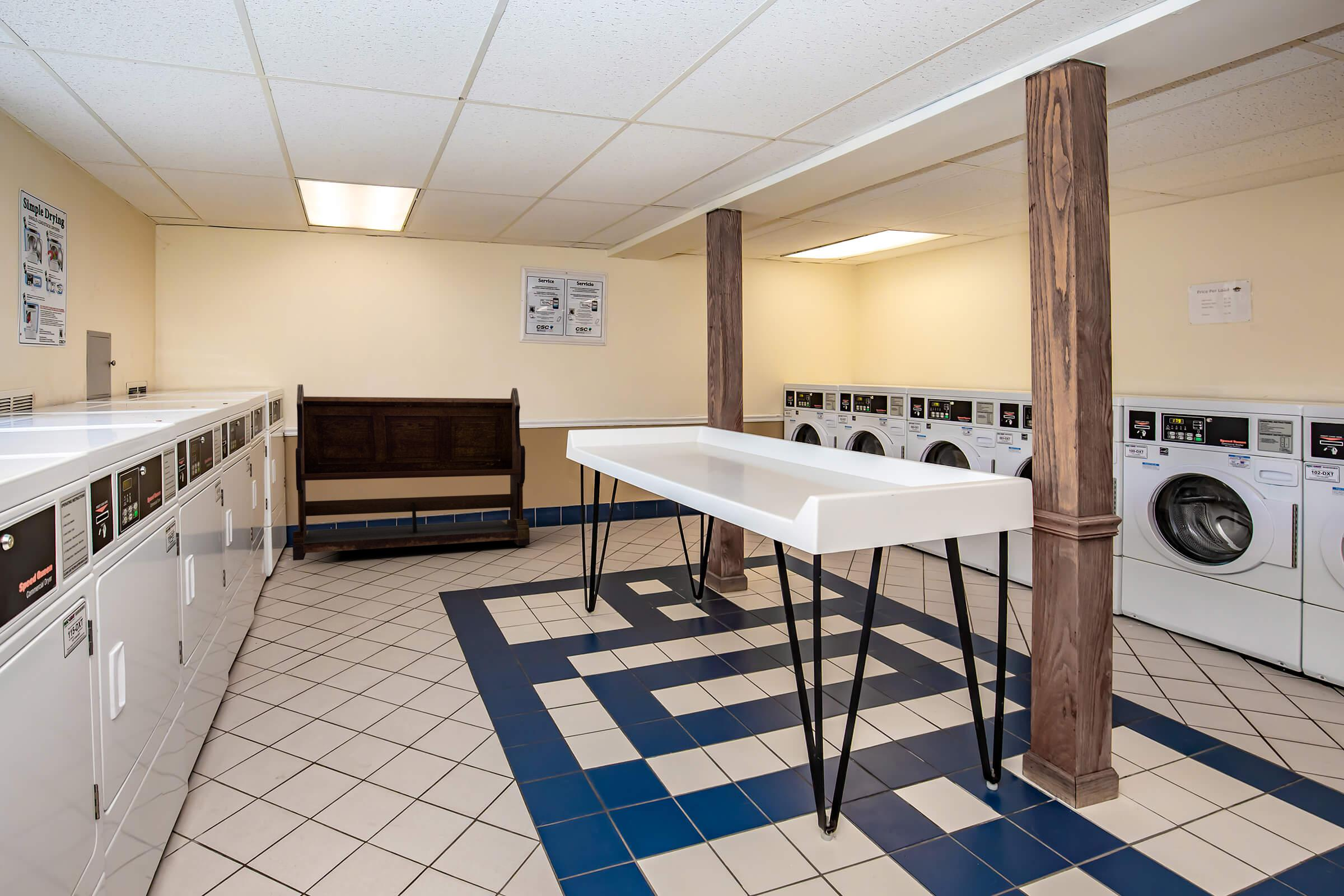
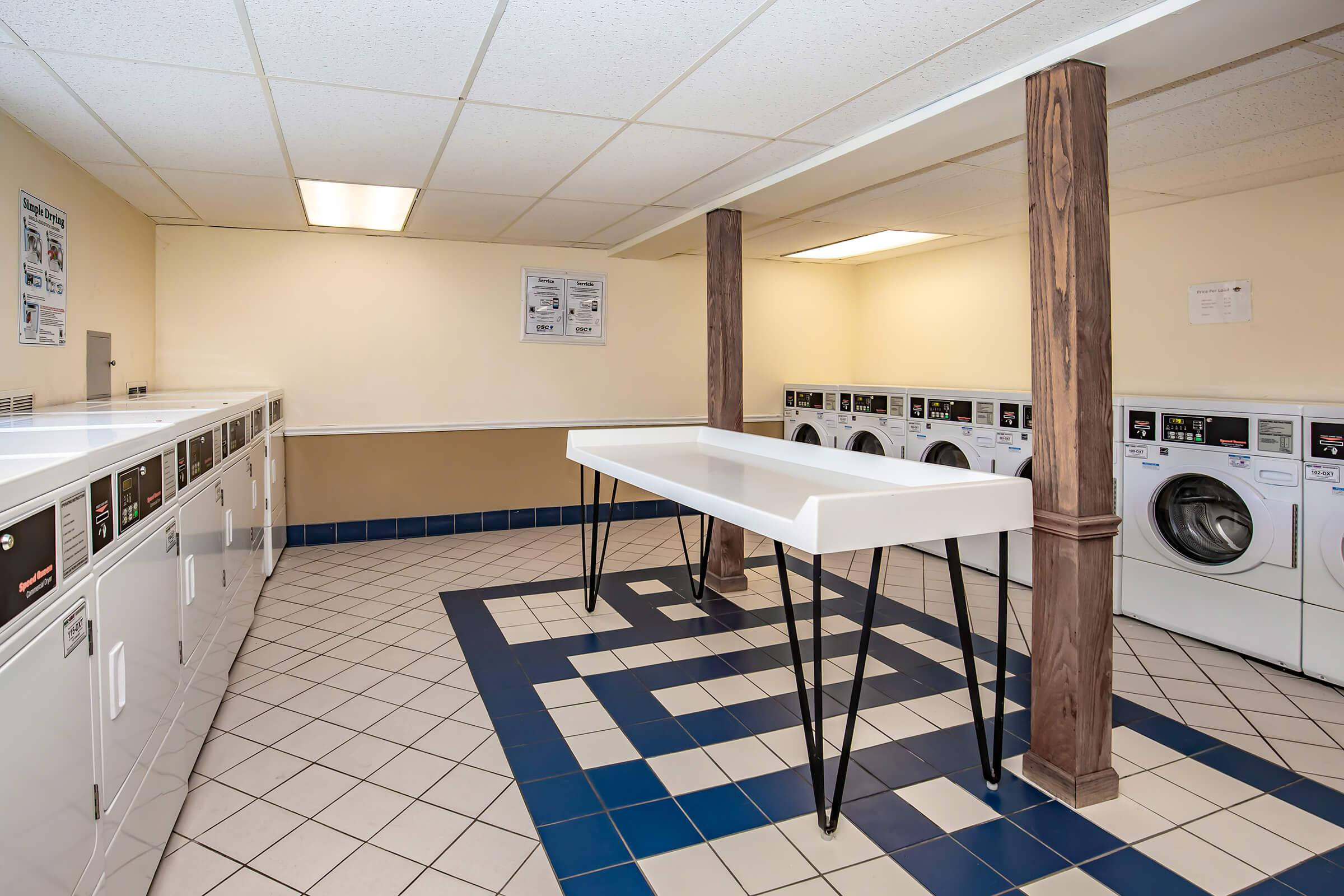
- bench [292,384,530,561]
